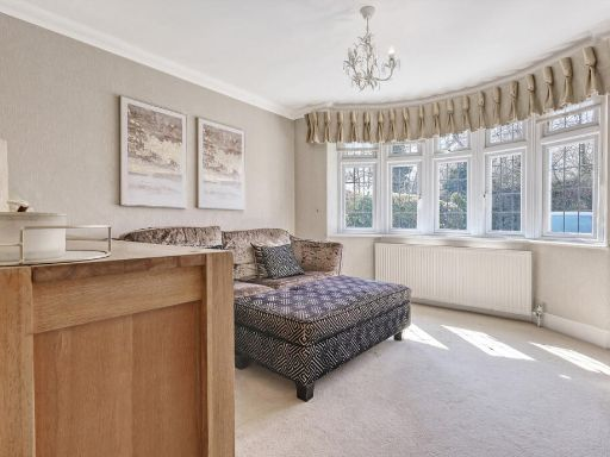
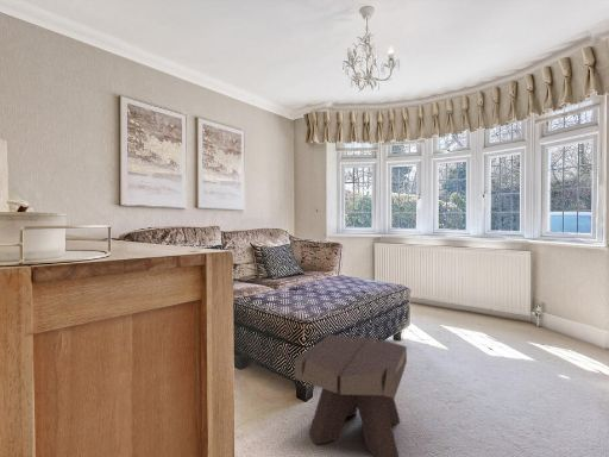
+ side table [294,333,408,457]
